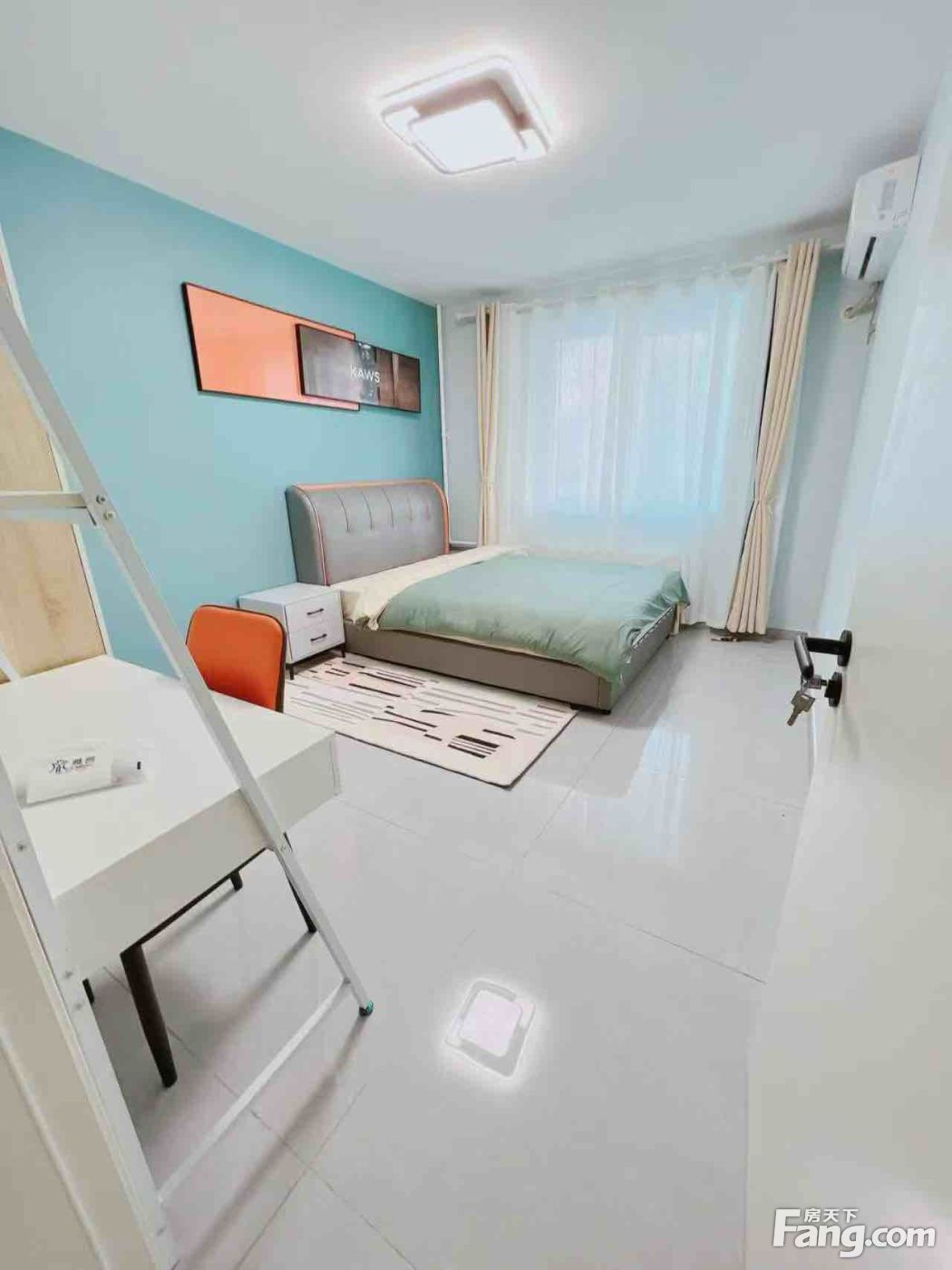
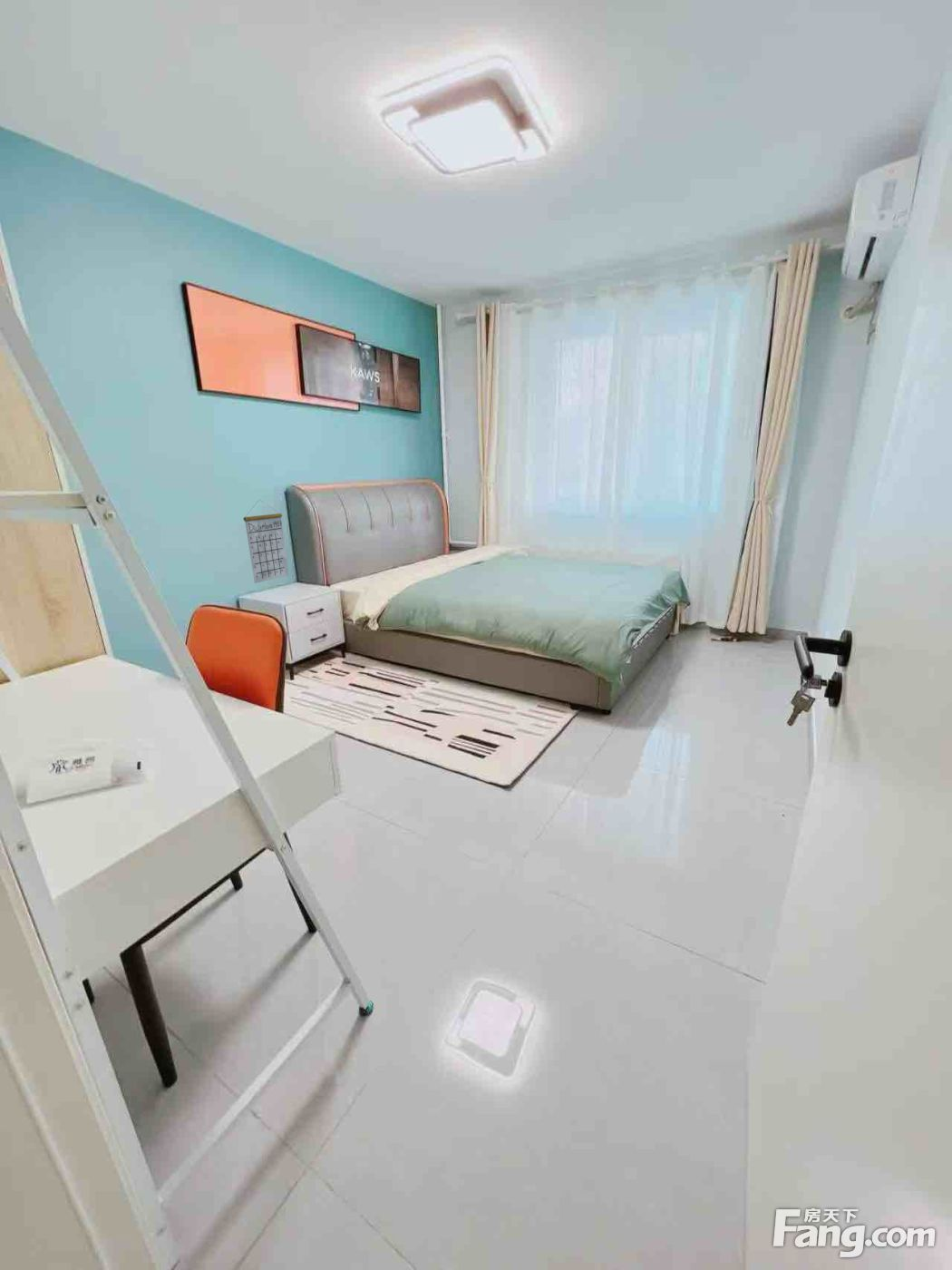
+ calendar [242,499,289,584]
